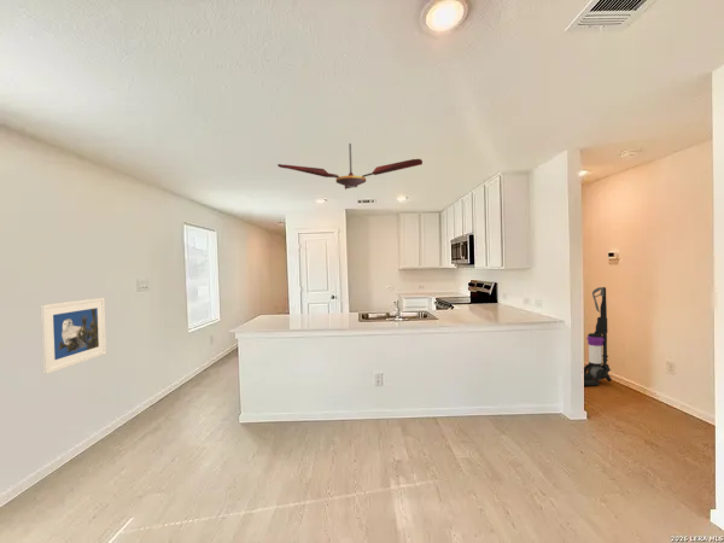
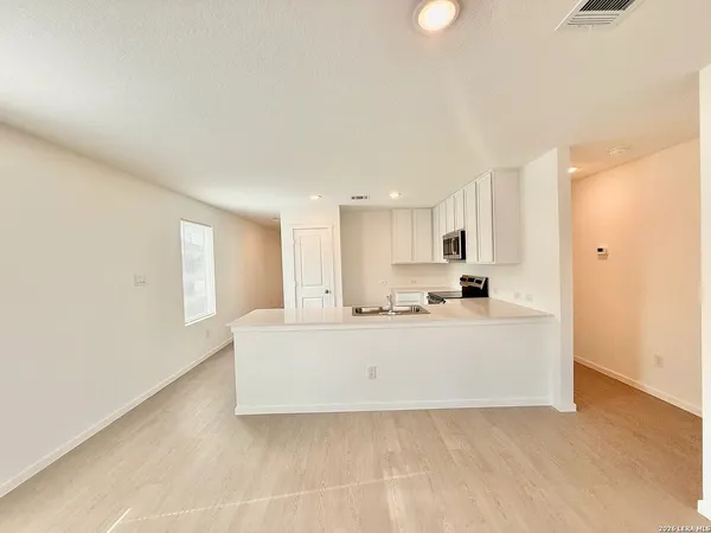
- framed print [40,297,107,375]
- vacuum cleaner [583,286,613,387]
- ceiling fan [276,142,424,191]
